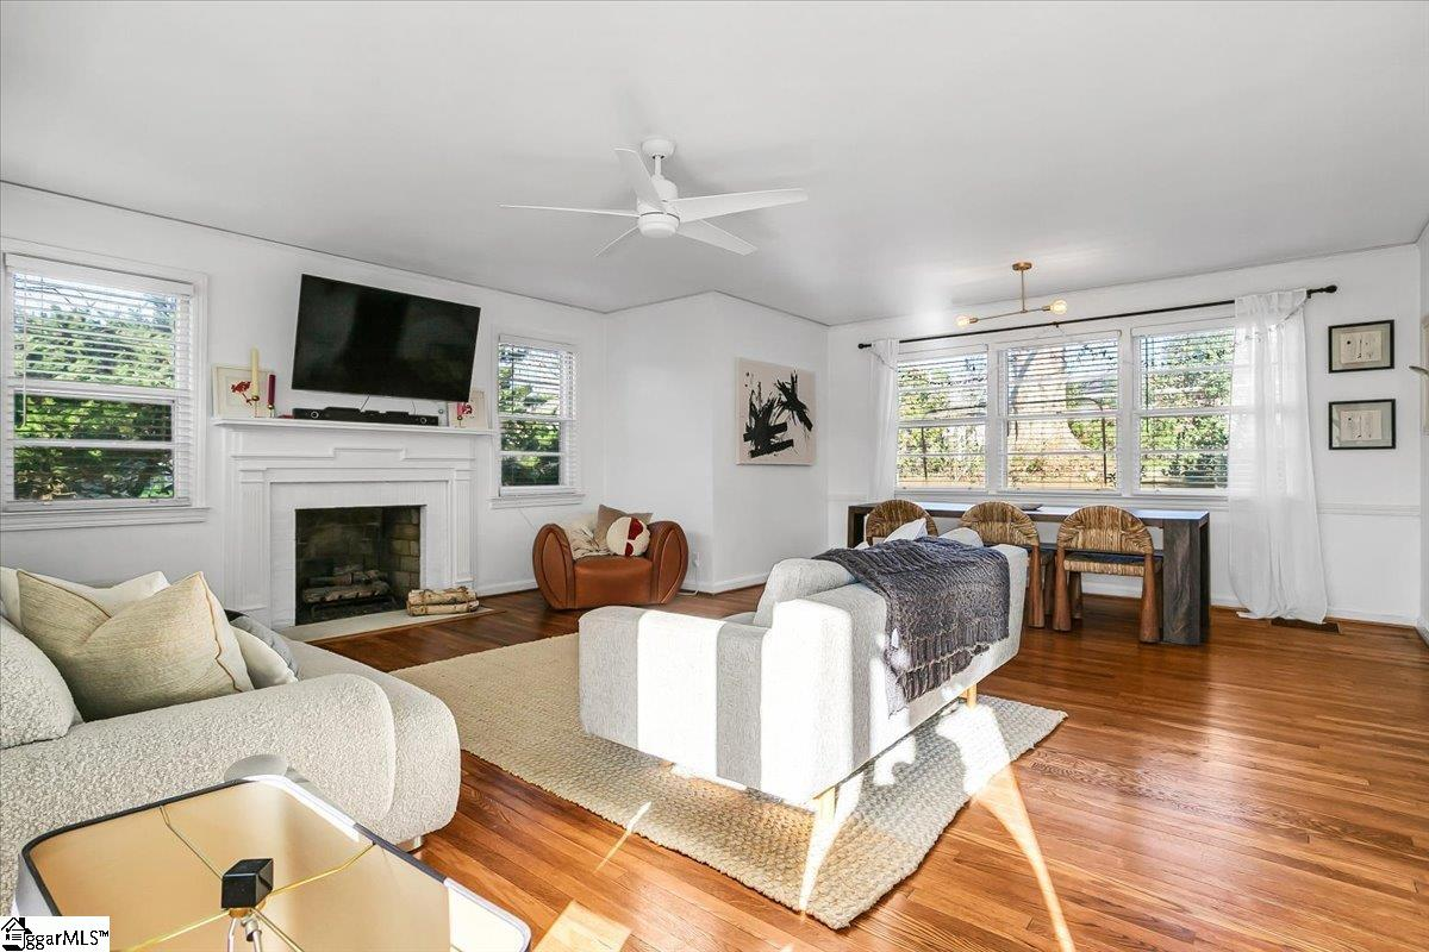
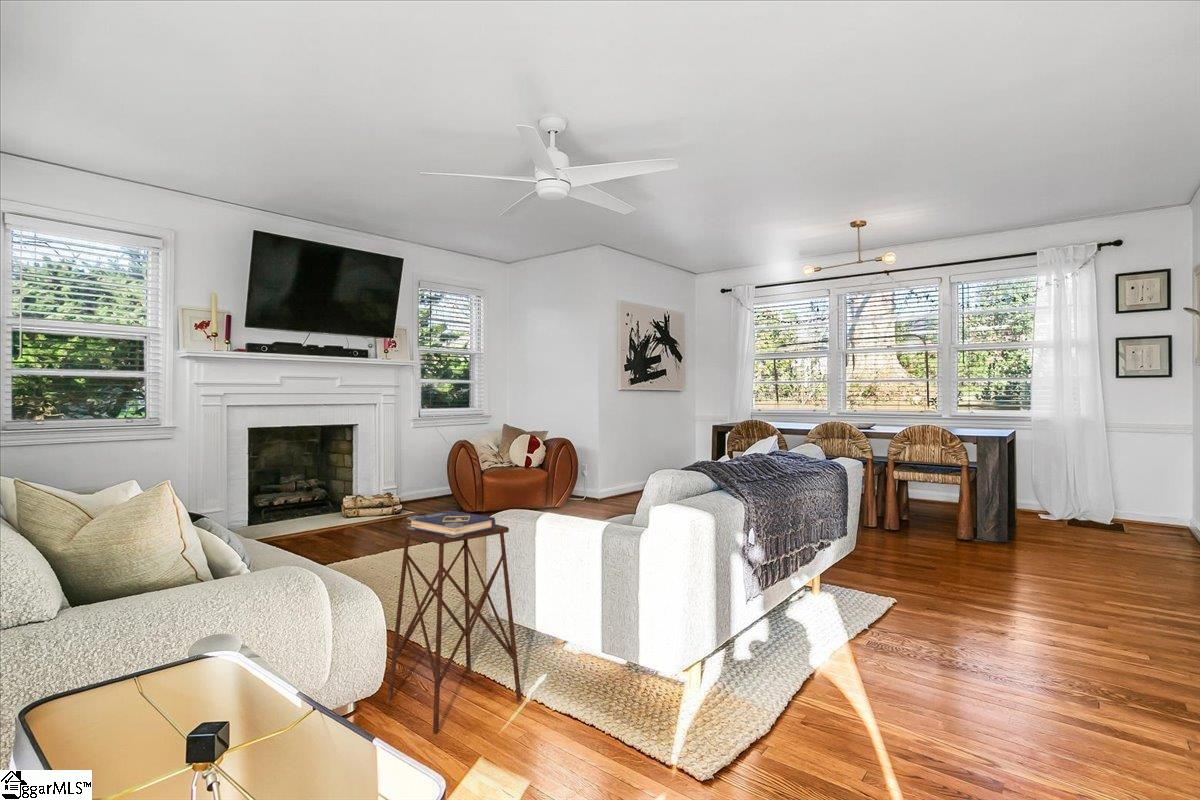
+ book [406,510,496,538]
+ side table [386,523,522,736]
